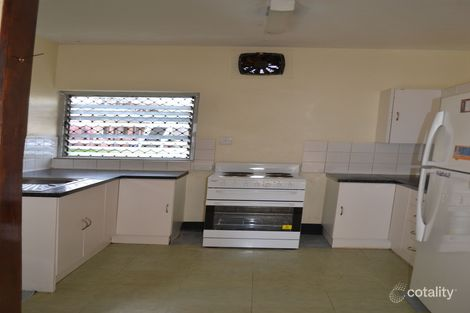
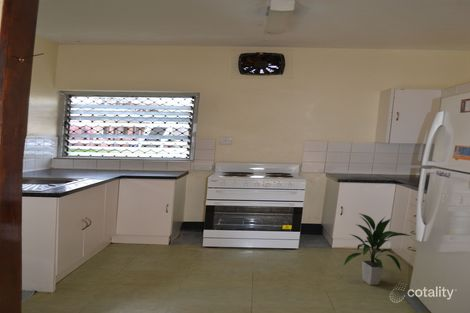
+ indoor plant [342,212,412,286]
